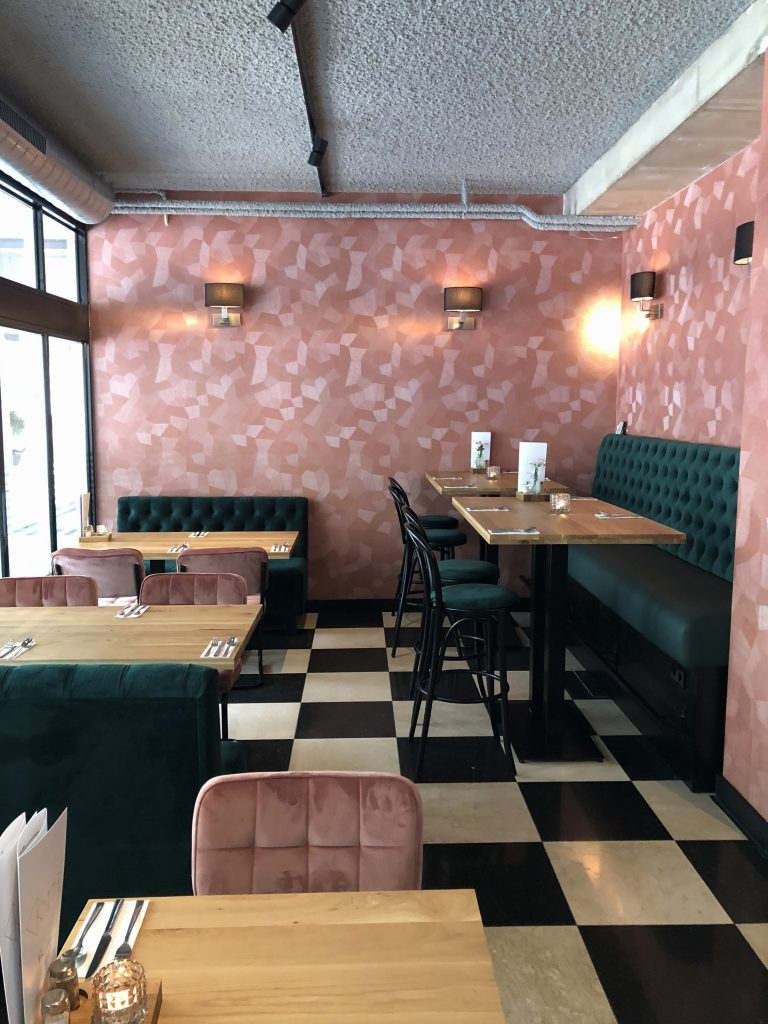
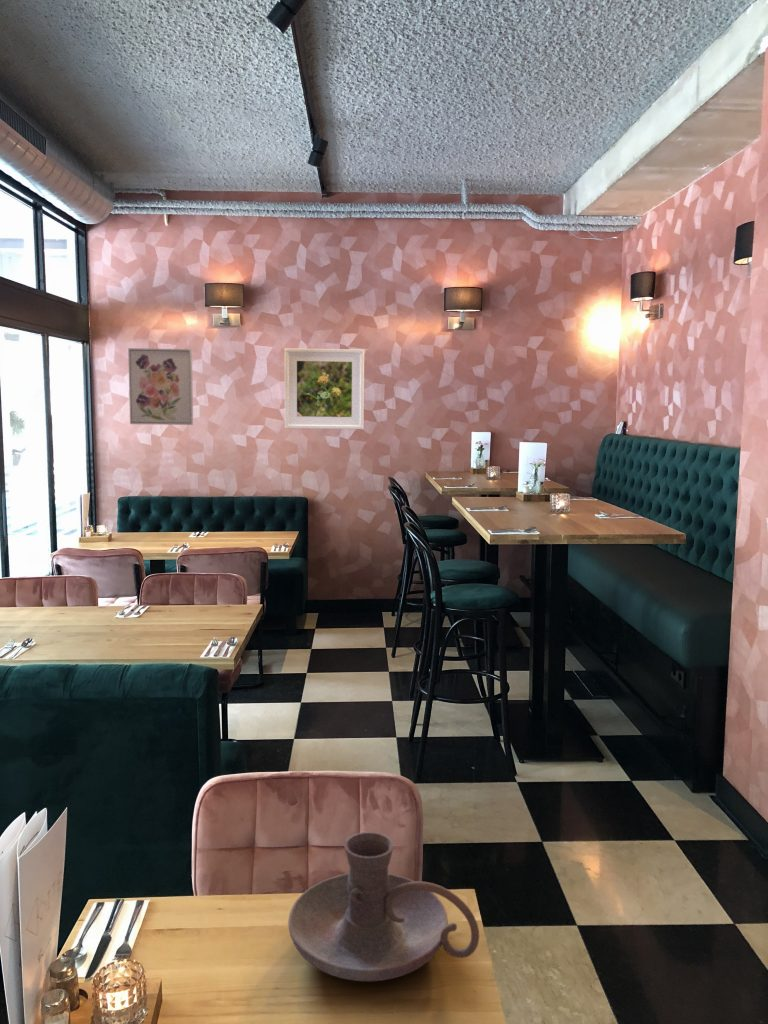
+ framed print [284,347,365,430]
+ wall art [127,347,194,426]
+ candle holder [287,831,480,982]
